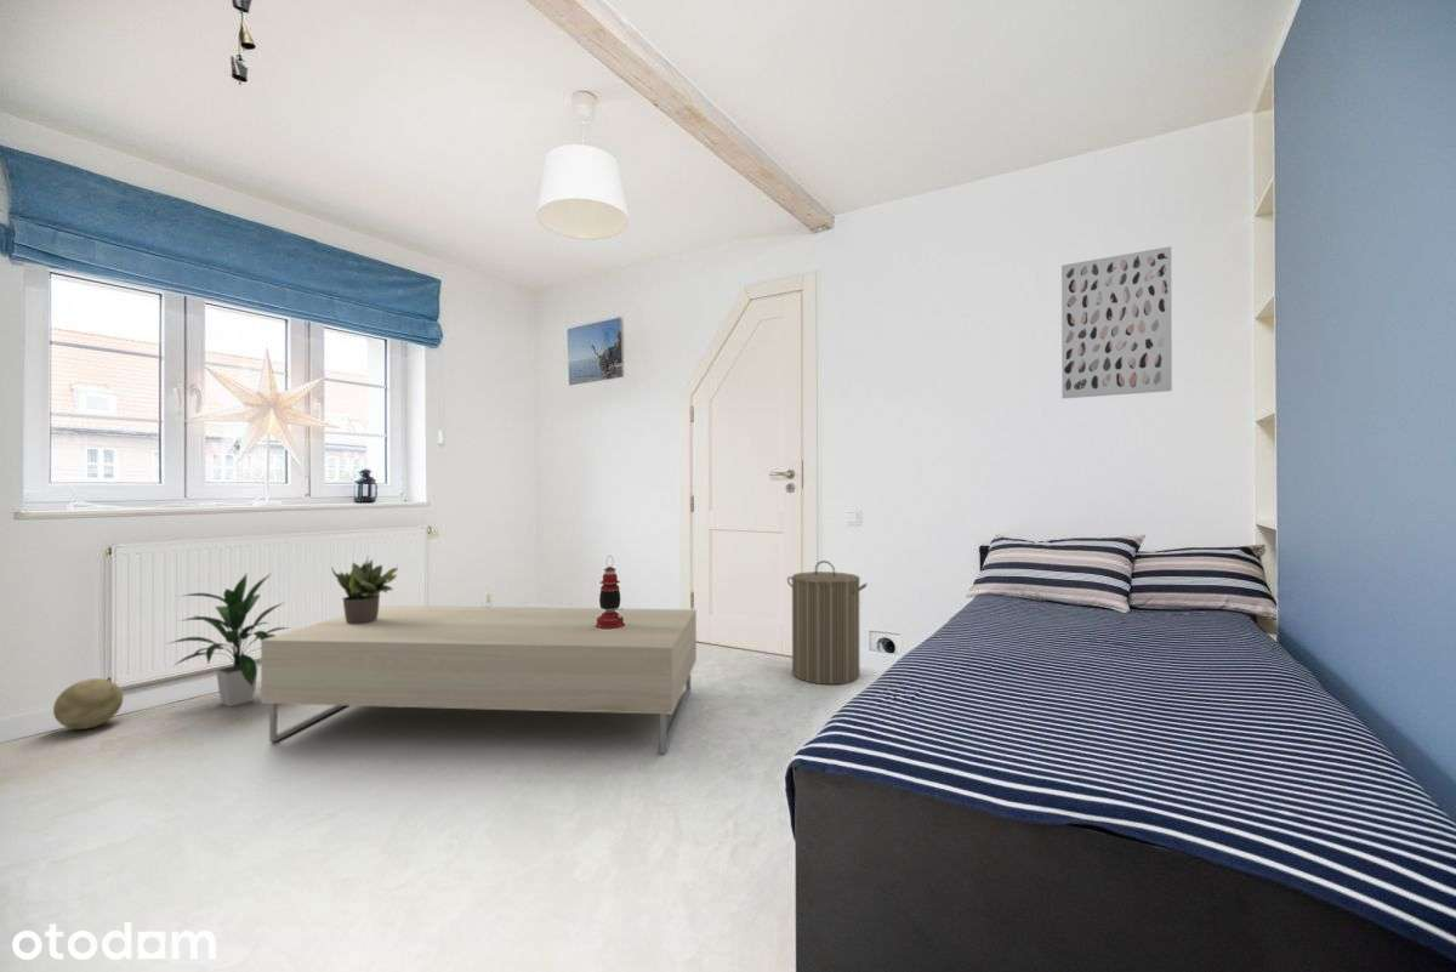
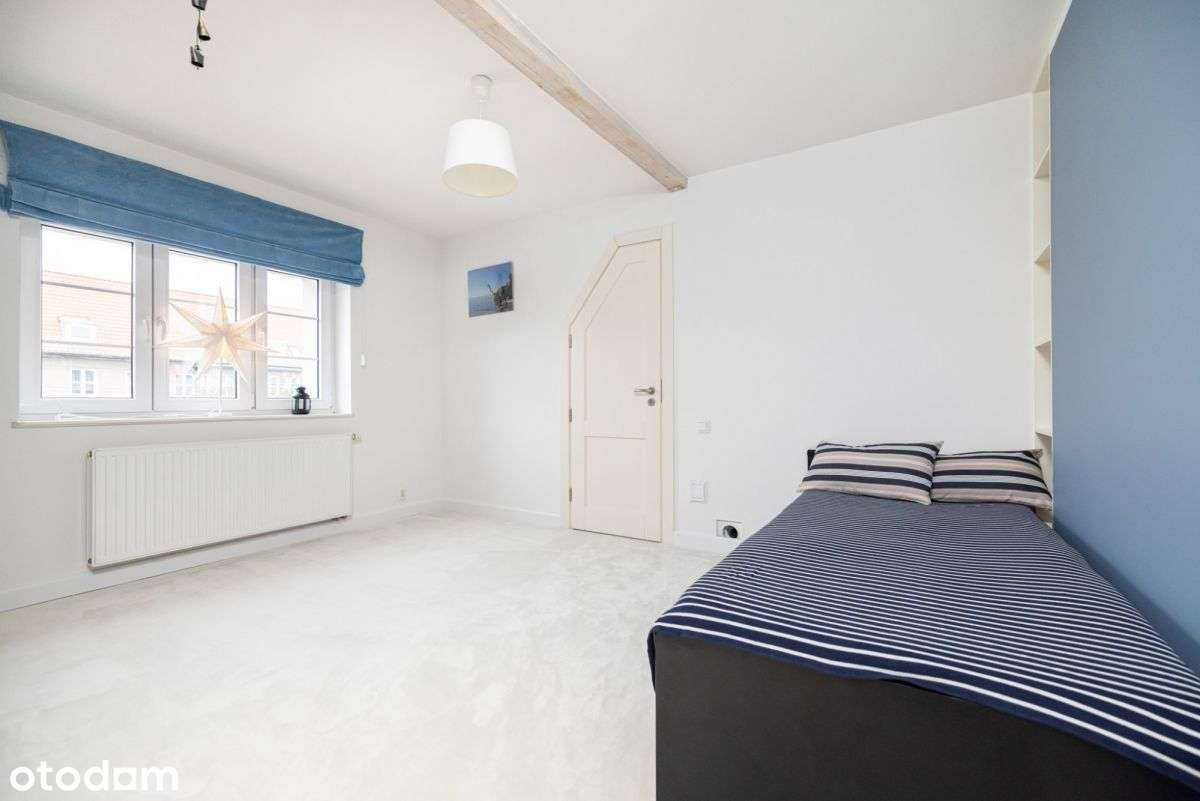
- lantern [595,555,626,630]
- laundry hamper [786,559,869,686]
- potted plant [331,557,399,624]
- indoor plant [165,570,291,707]
- coffee table [260,604,698,755]
- decorative ball [52,677,124,731]
- wall art [1060,245,1173,399]
